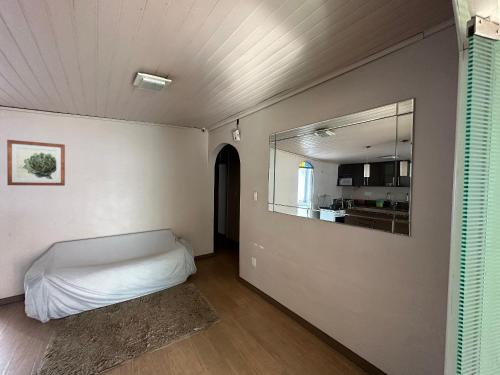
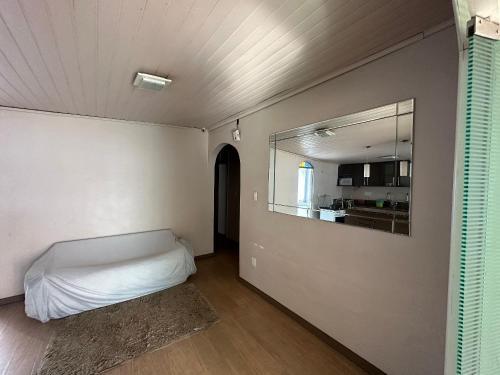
- wall art [6,139,66,187]
